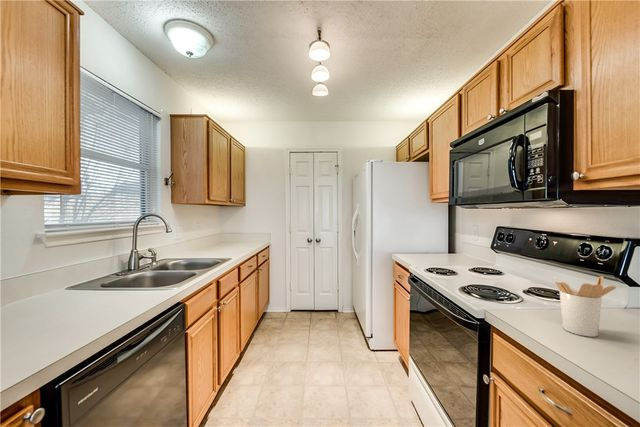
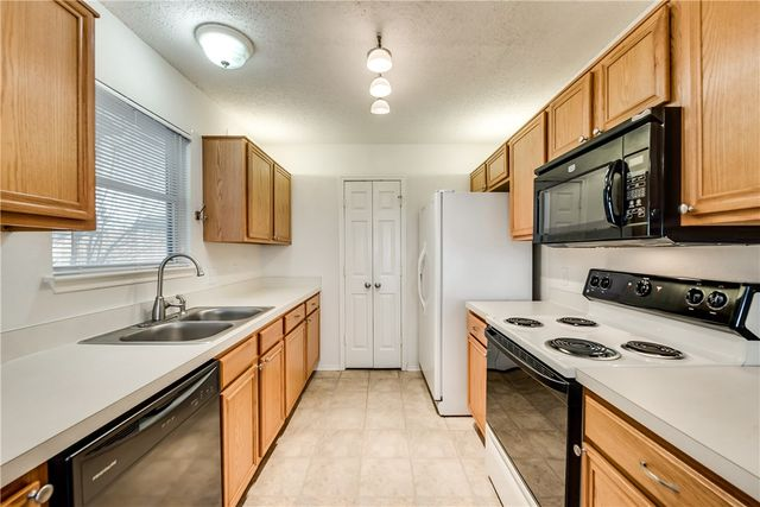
- utensil holder [554,275,617,338]
